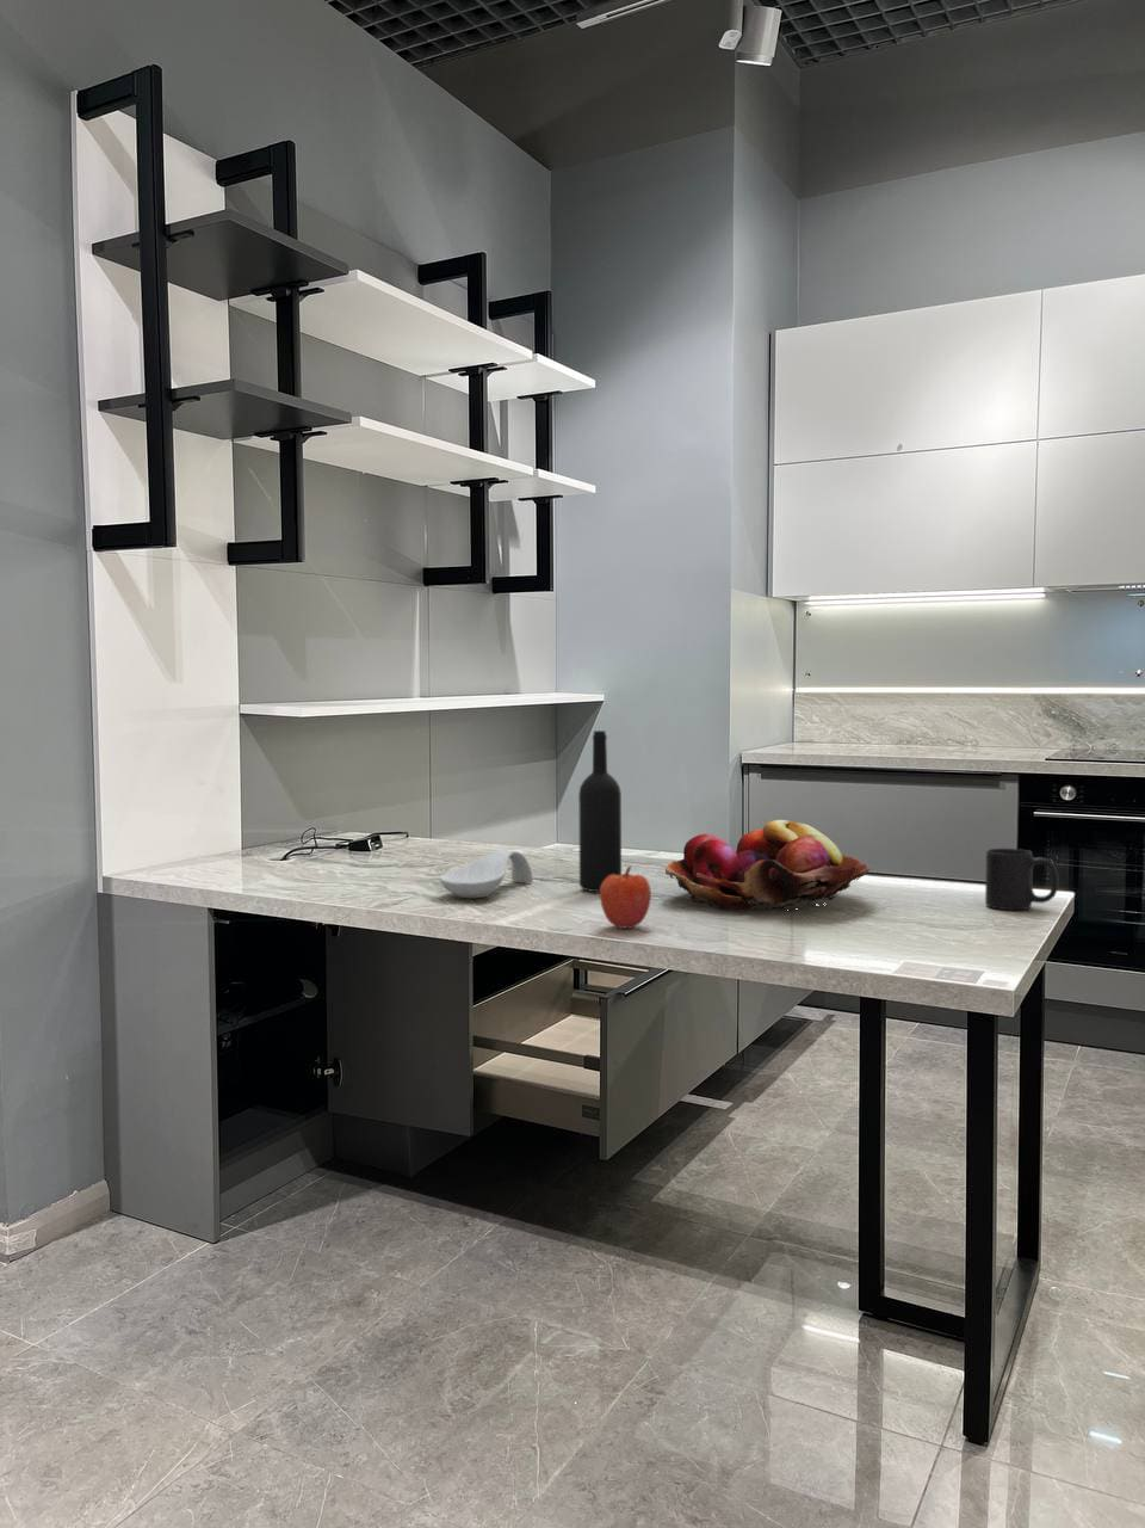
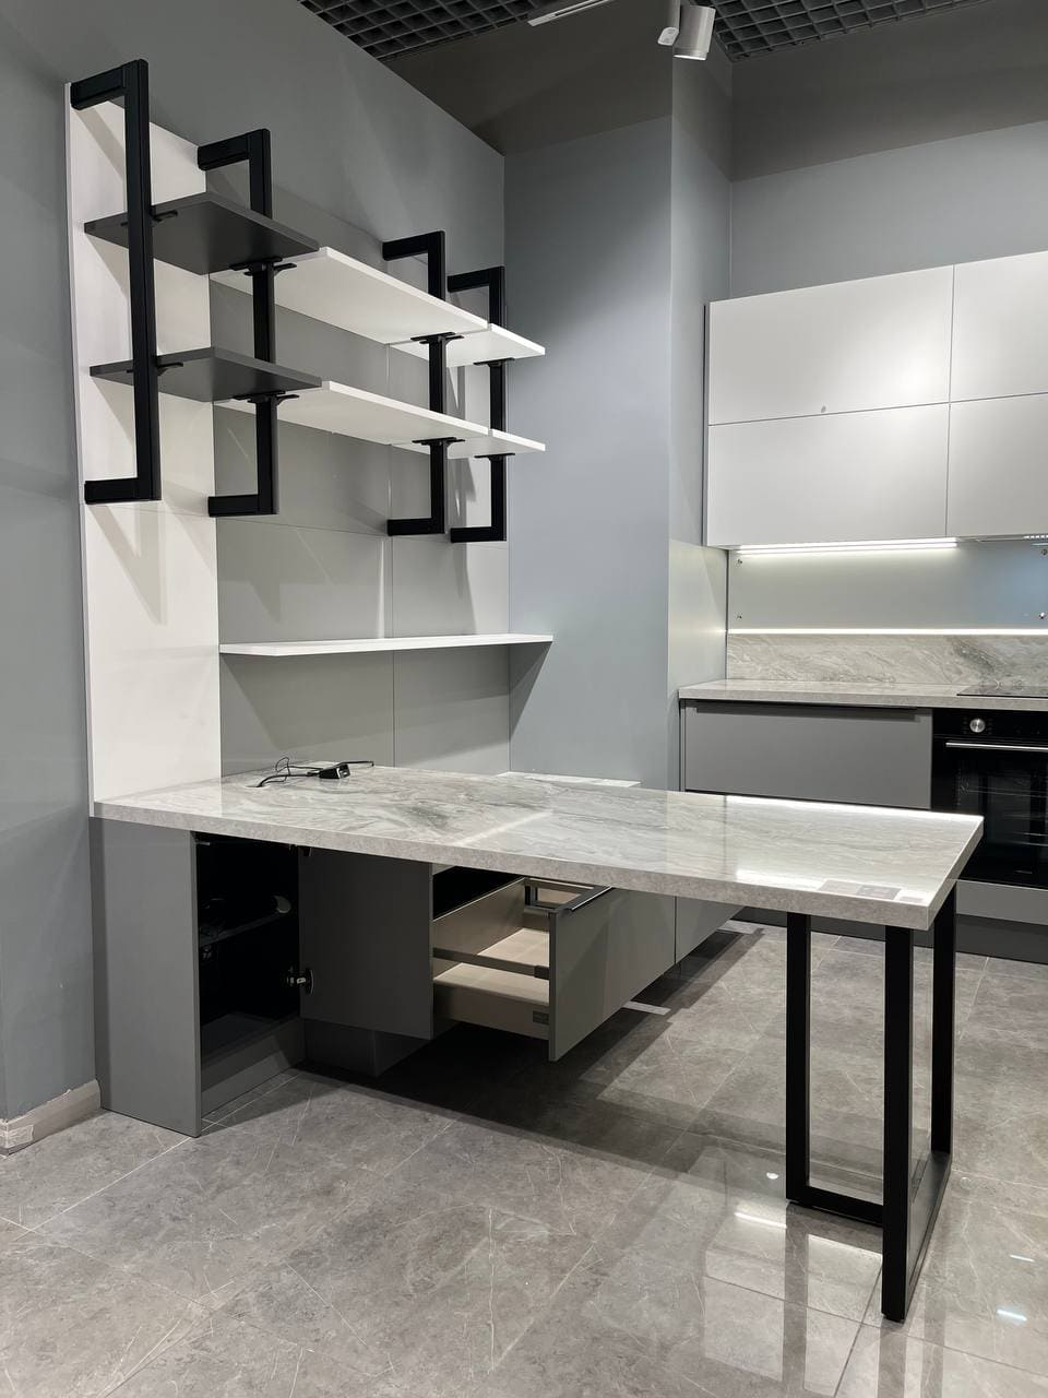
- wine bottle [577,729,623,893]
- spoon rest [438,848,534,899]
- fruit basket [664,819,871,912]
- mug [984,847,1061,911]
- apple [599,865,652,930]
